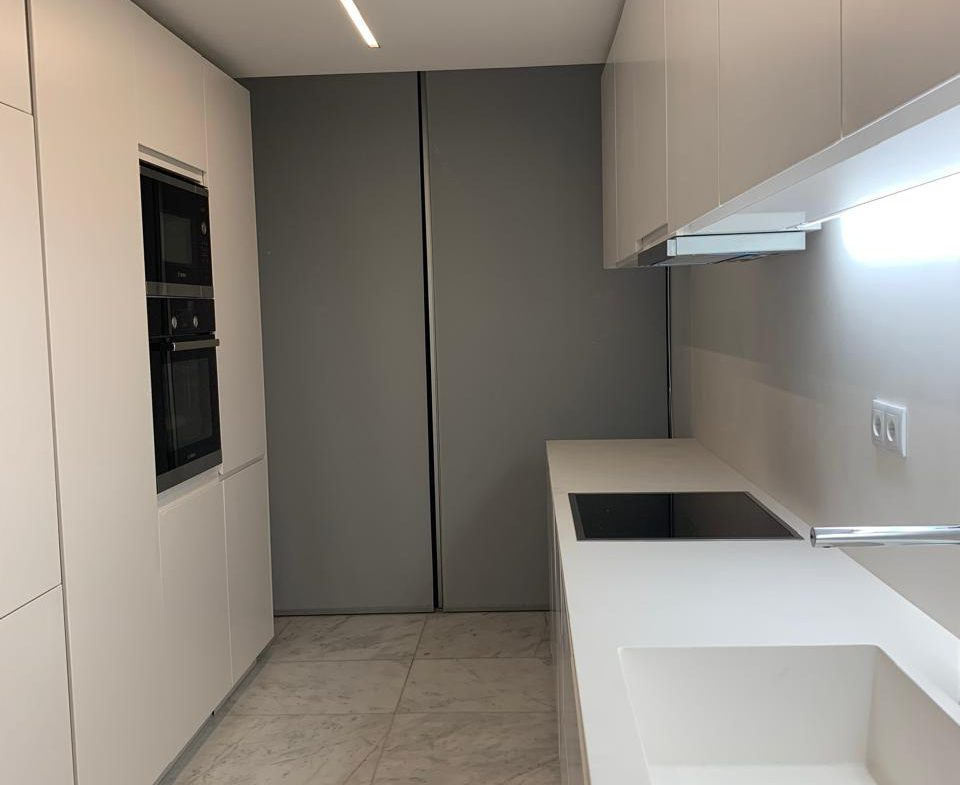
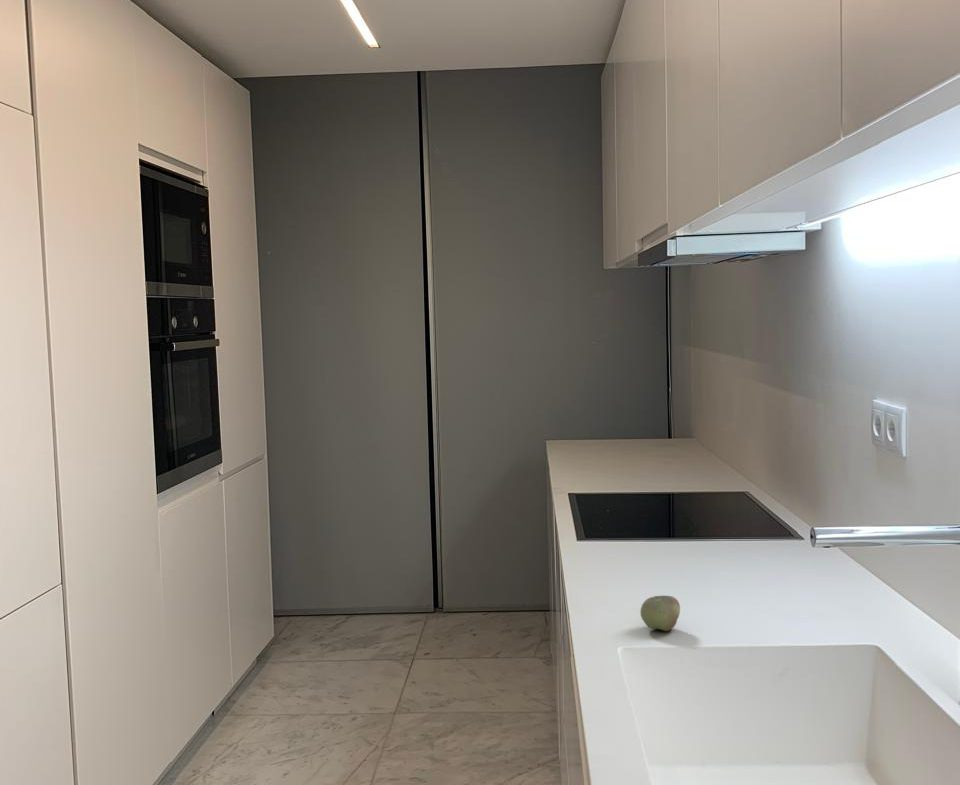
+ apple [639,595,681,632]
